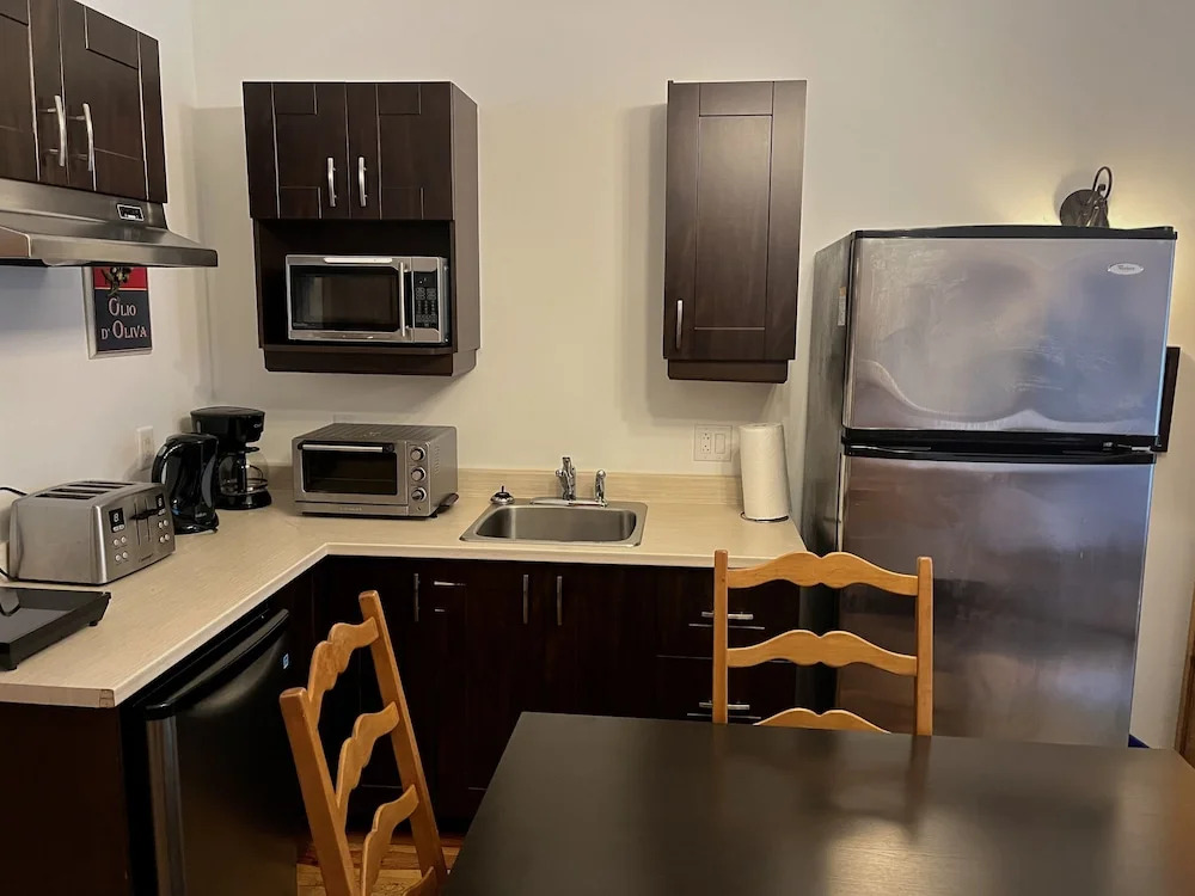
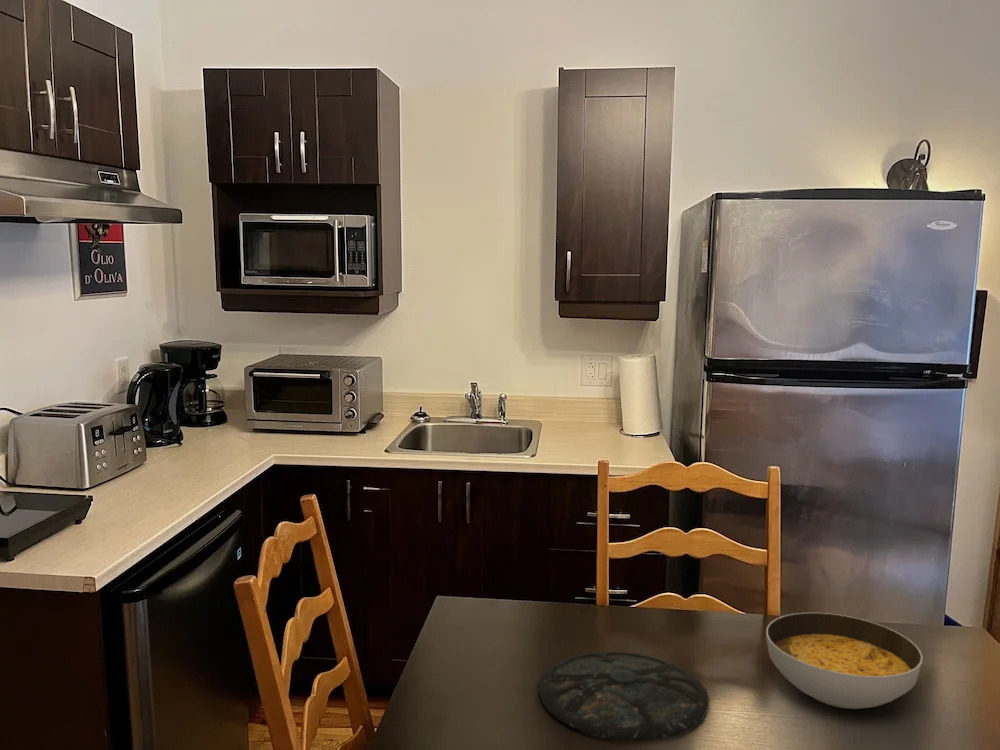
+ plate [537,650,711,743]
+ soup bowl [765,612,924,710]
